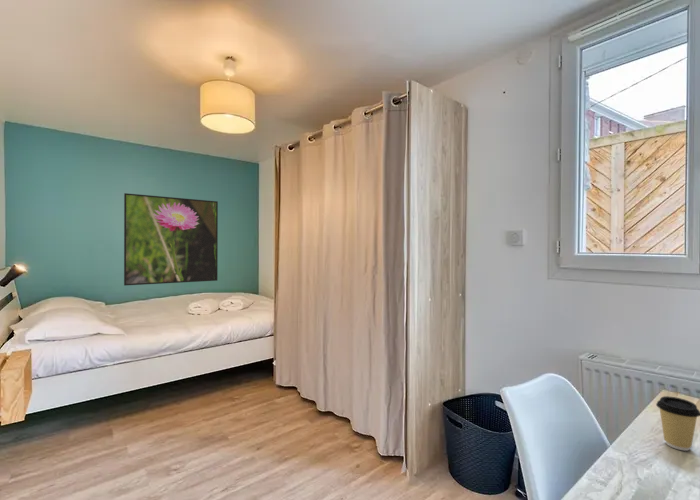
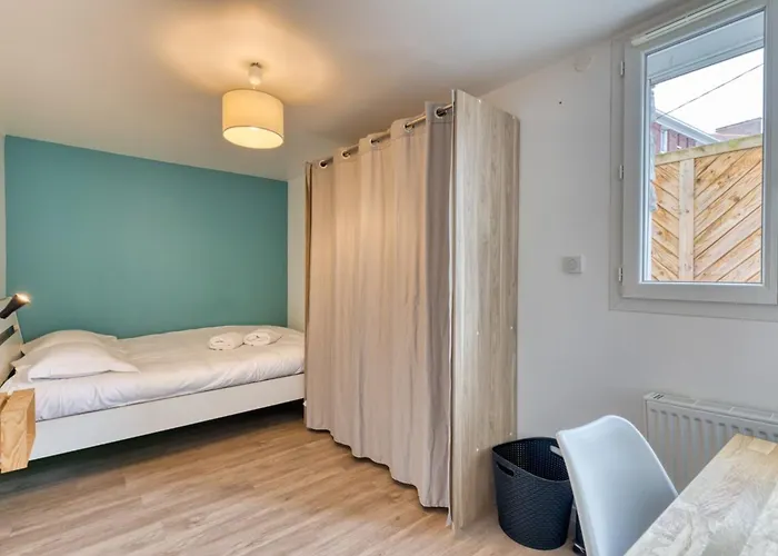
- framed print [123,192,219,286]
- coffee cup [655,395,700,452]
